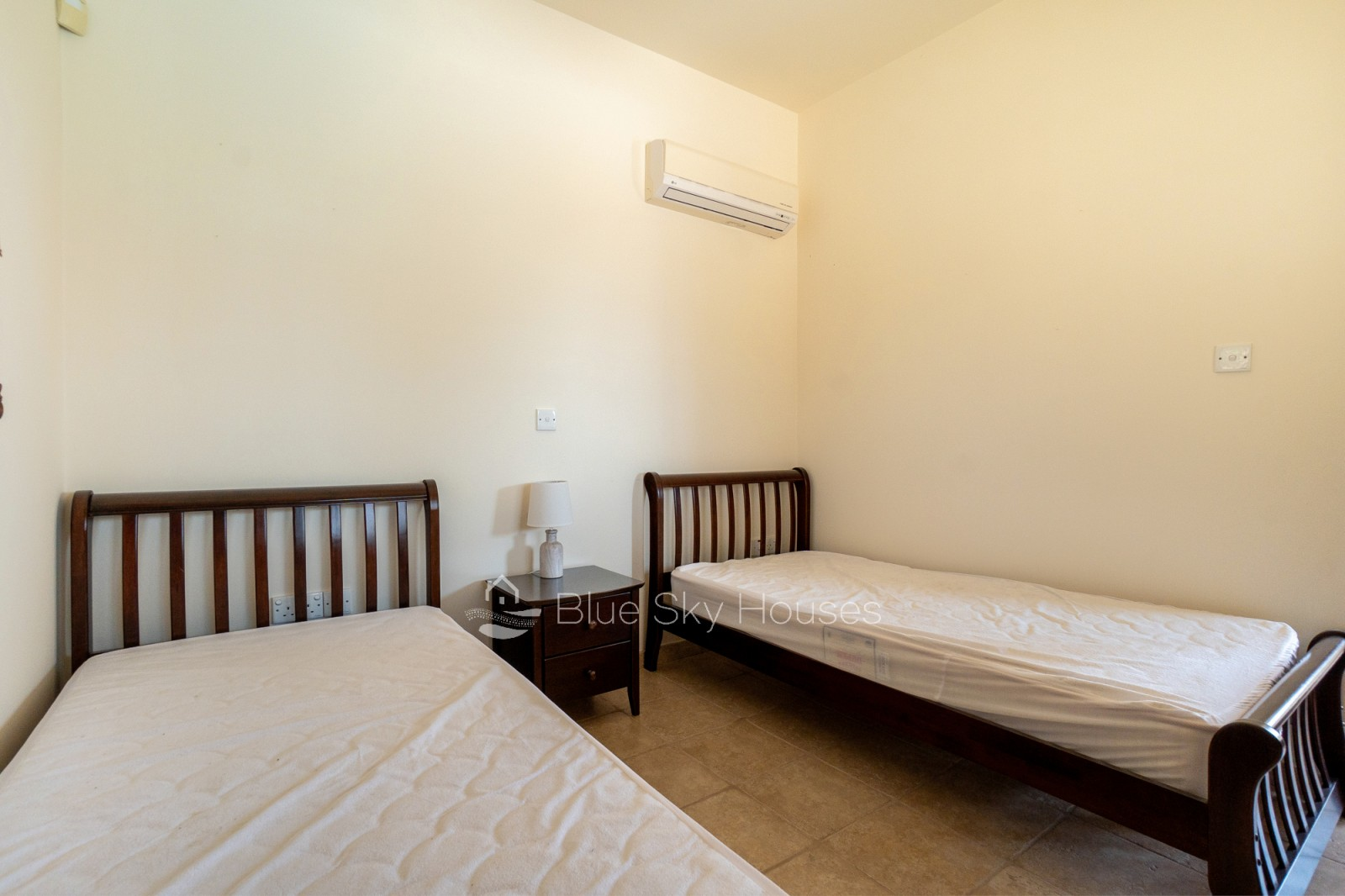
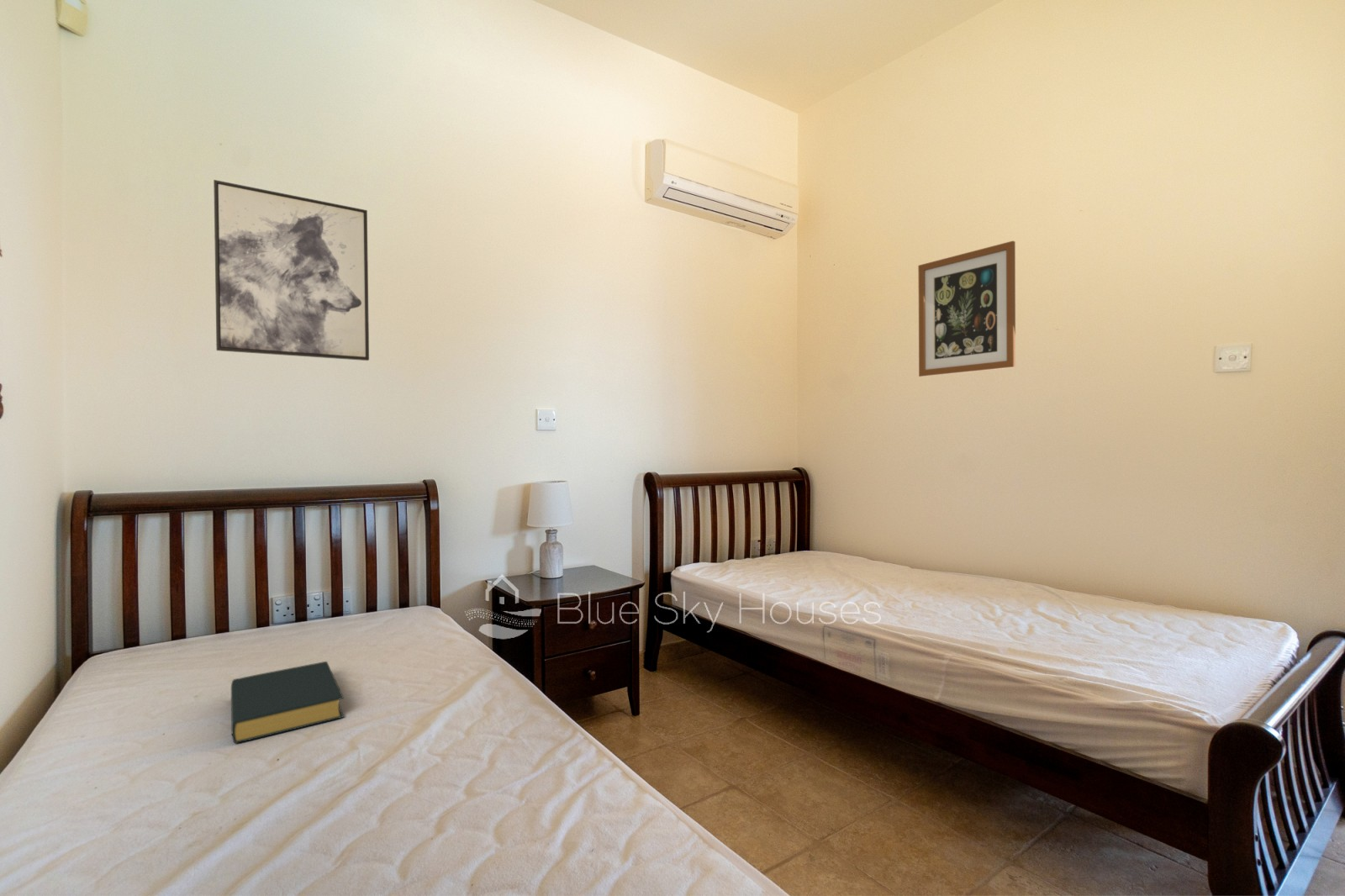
+ wall art [917,240,1016,377]
+ wall art [213,179,370,361]
+ hardback book [230,661,345,744]
